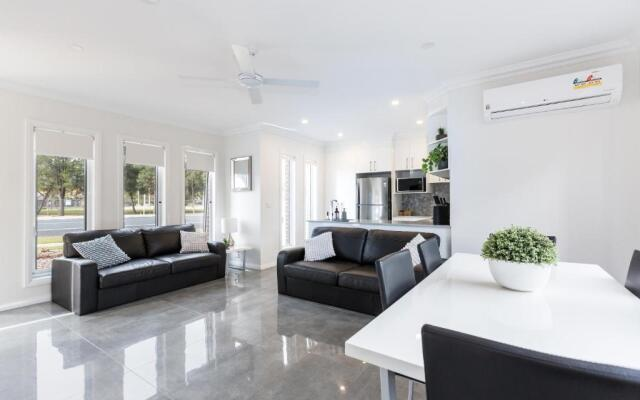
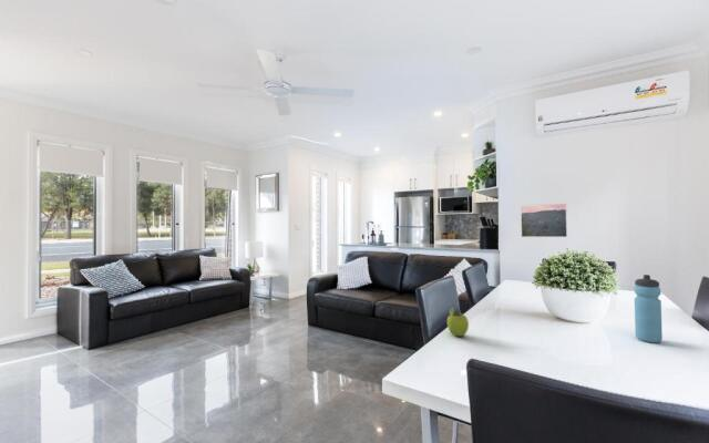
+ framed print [520,203,568,238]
+ fruit [446,307,470,338]
+ water bottle [634,274,664,344]
